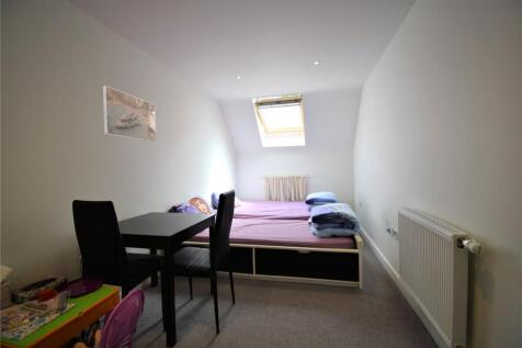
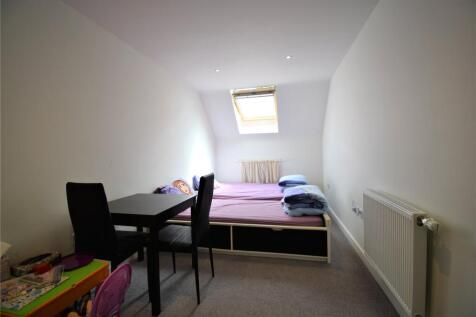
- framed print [101,85,157,143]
